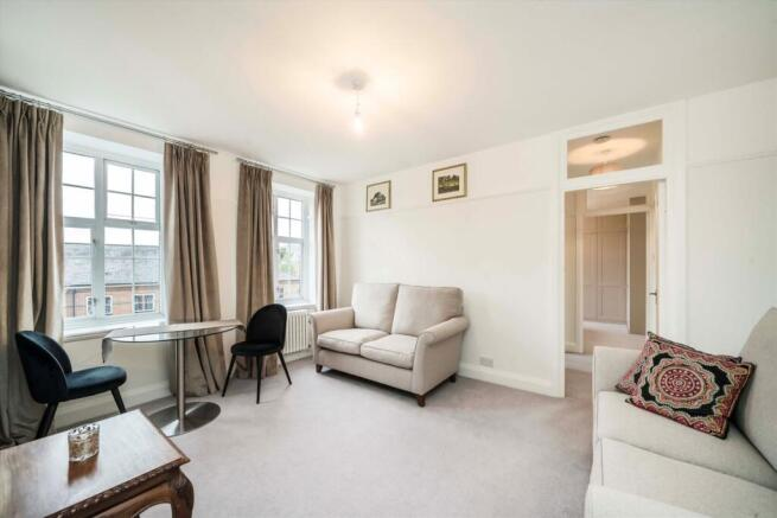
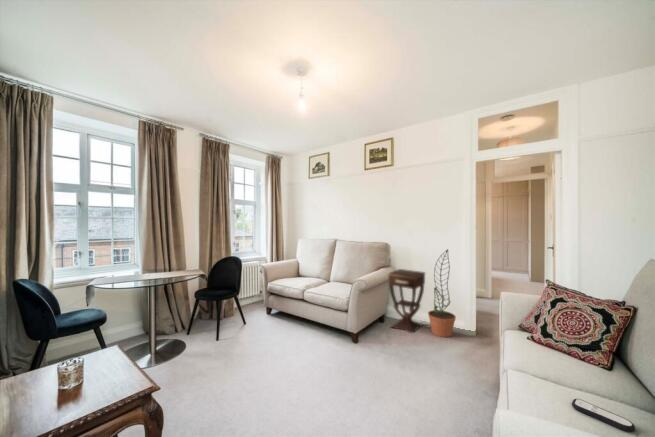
+ remote control [571,398,636,433]
+ side table [387,268,427,334]
+ decorative plant [427,248,457,338]
